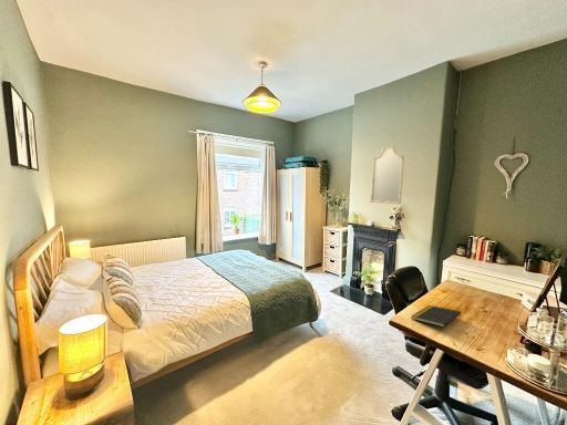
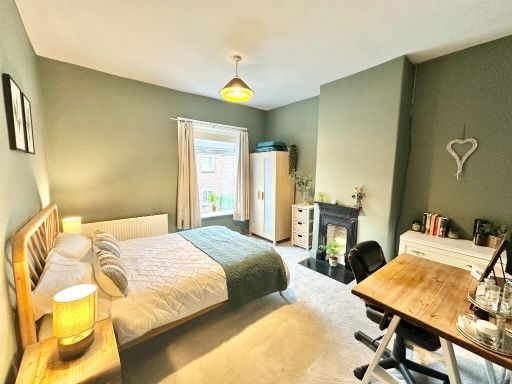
- notepad [410,304,463,328]
- home mirror [370,145,405,205]
